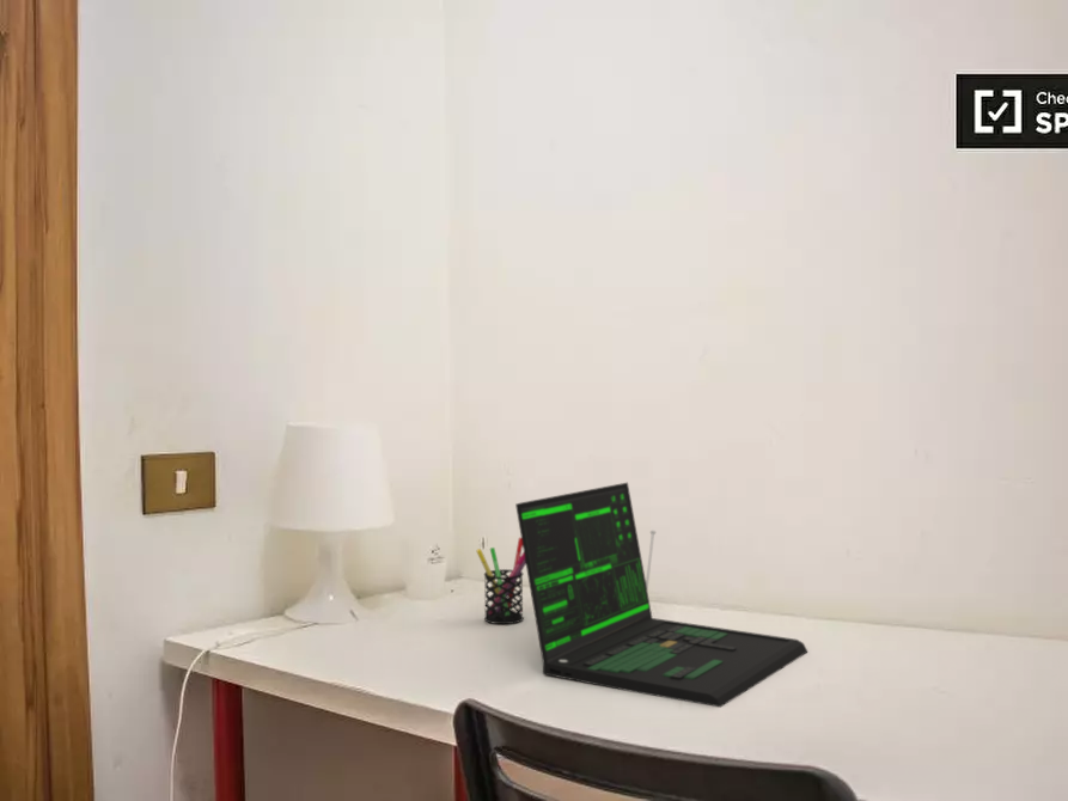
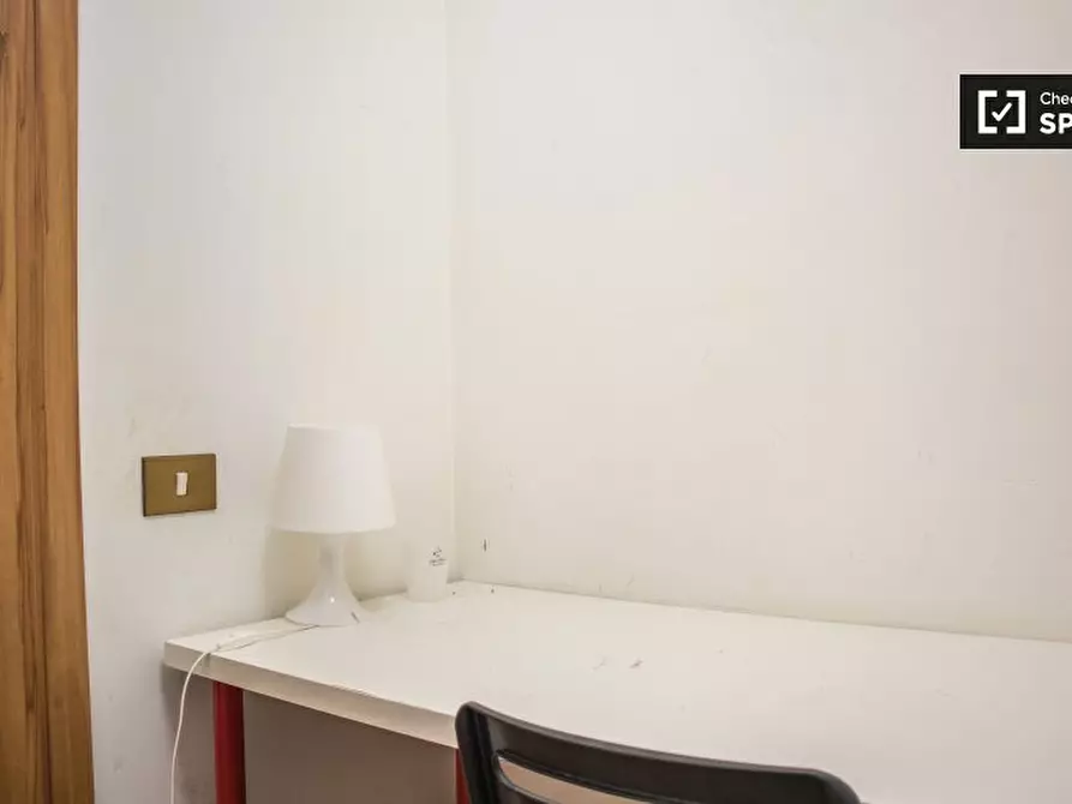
- pen holder [476,537,526,625]
- laptop [514,482,808,708]
